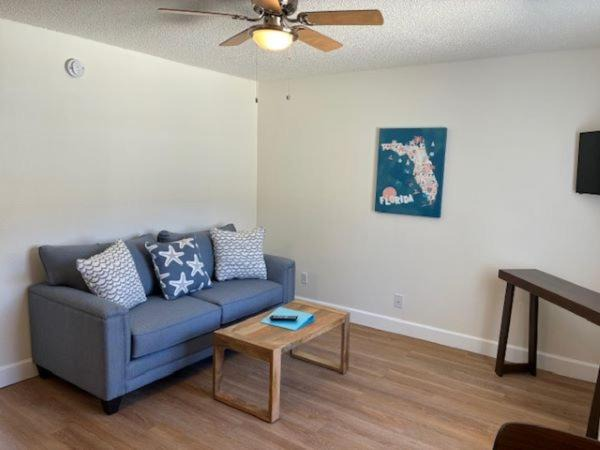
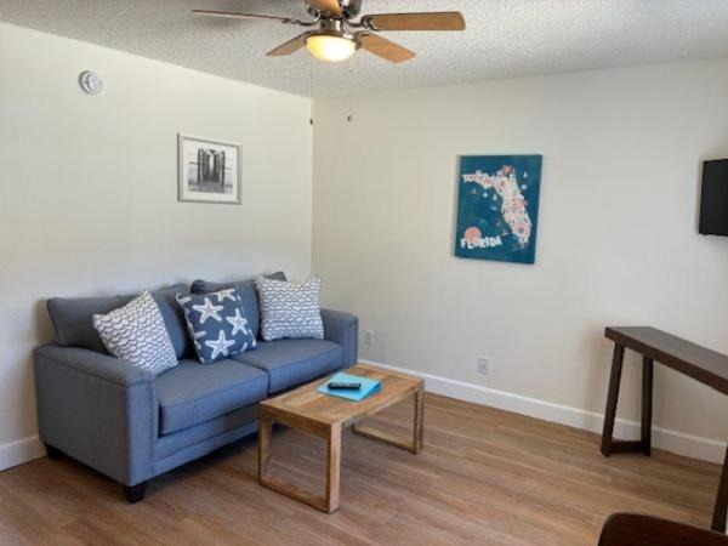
+ wall art [176,131,243,206]
